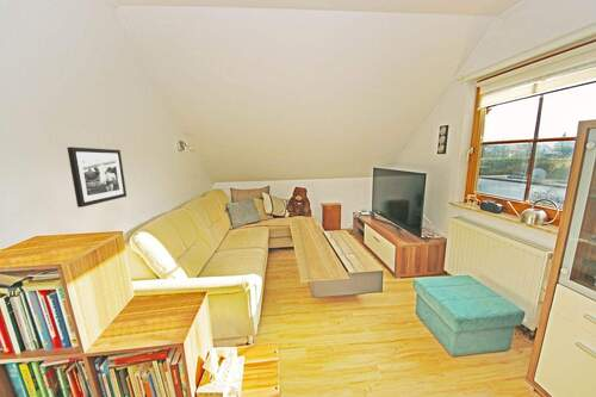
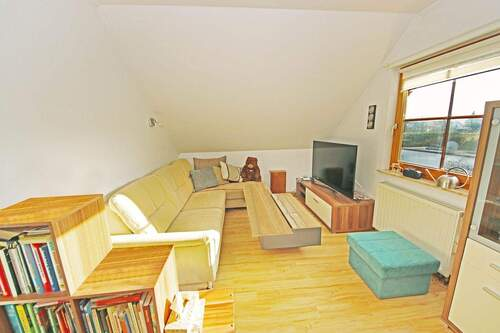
- picture frame [67,145,128,209]
